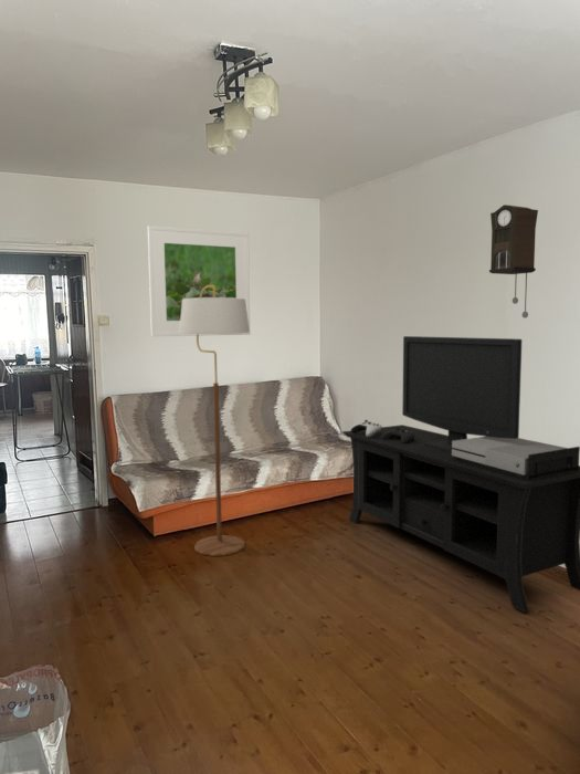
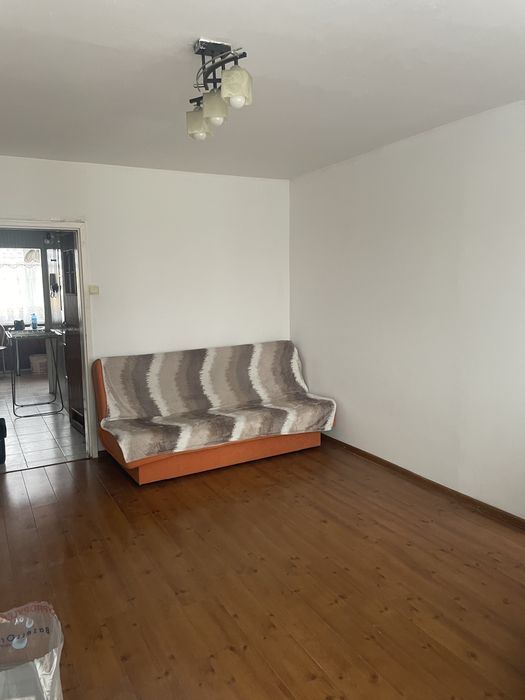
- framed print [147,224,251,337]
- pendulum clock [488,203,539,320]
- media console [341,335,580,614]
- floor lamp [179,285,251,557]
